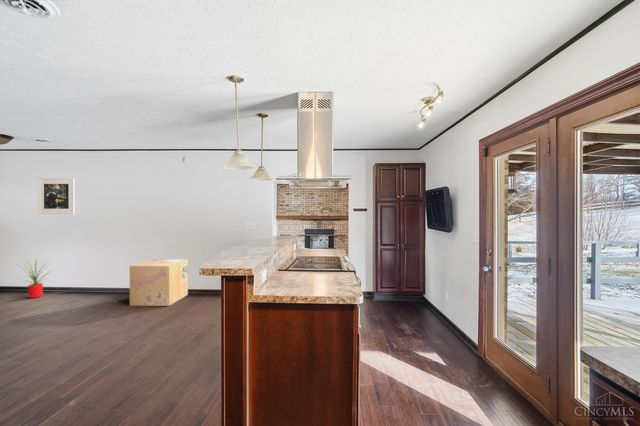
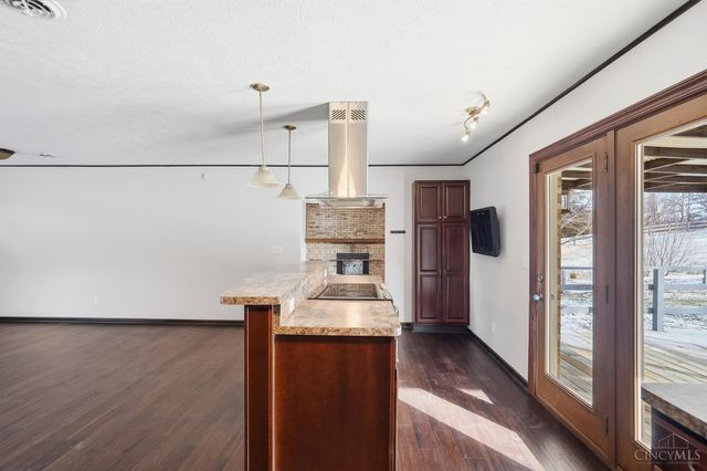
- house plant [15,256,55,299]
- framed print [37,177,76,215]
- cardboard box [129,258,189,307]
